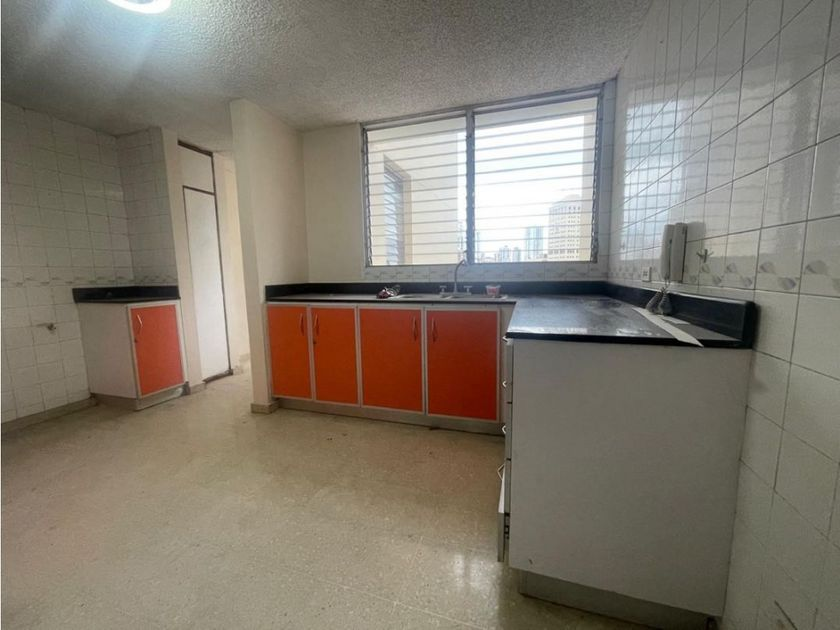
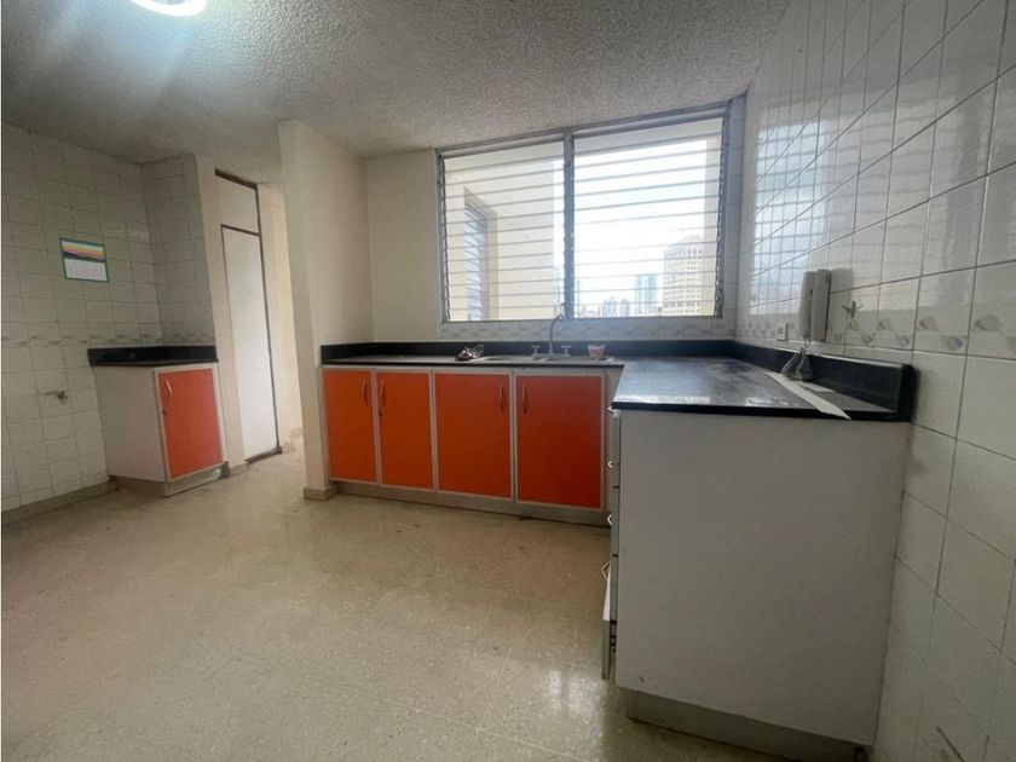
+ calendar [57,235,110,284]
